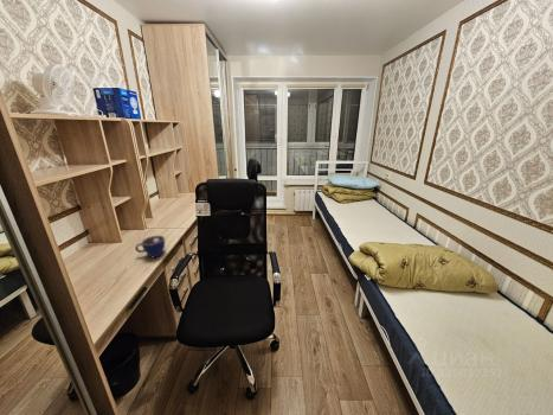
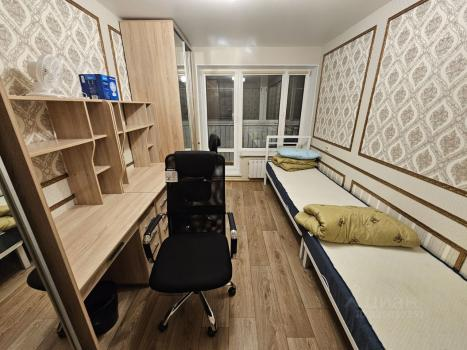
- cup [134,234,166,258]
